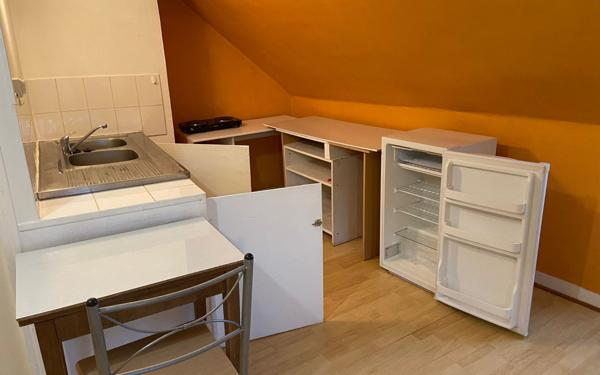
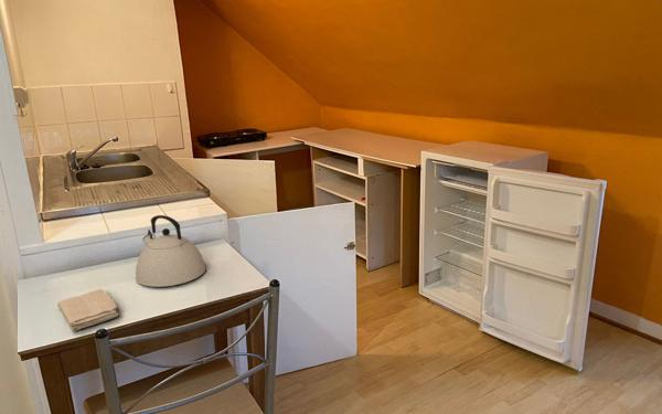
+ kettle [135,214,206,288]
+ washcloth [56,288,119,332]
